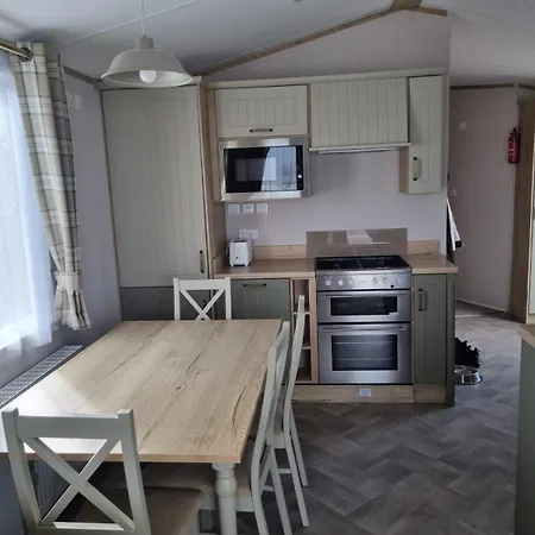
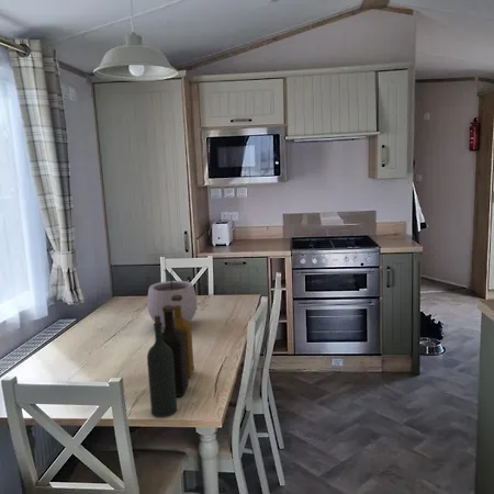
+ bottle [146,295,195,418]
+ plant pot [146,268,198,329]
